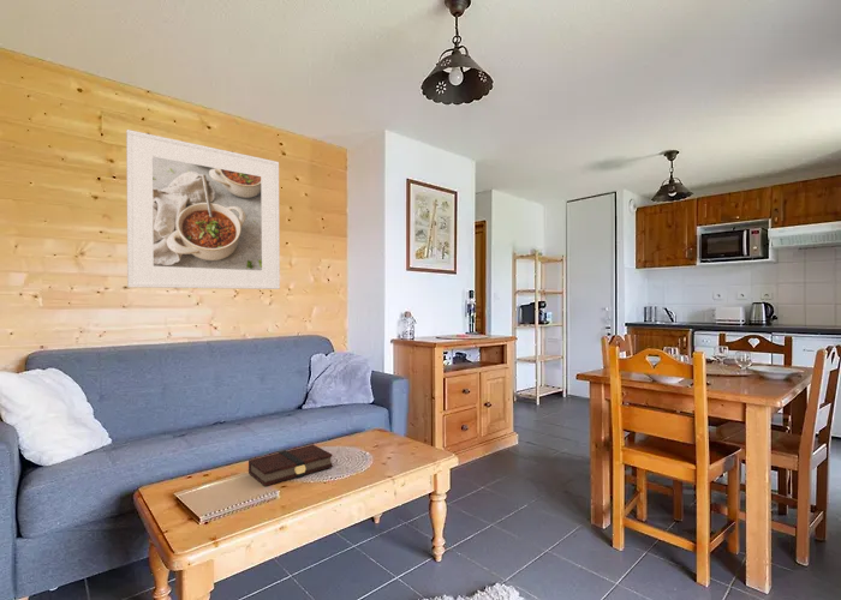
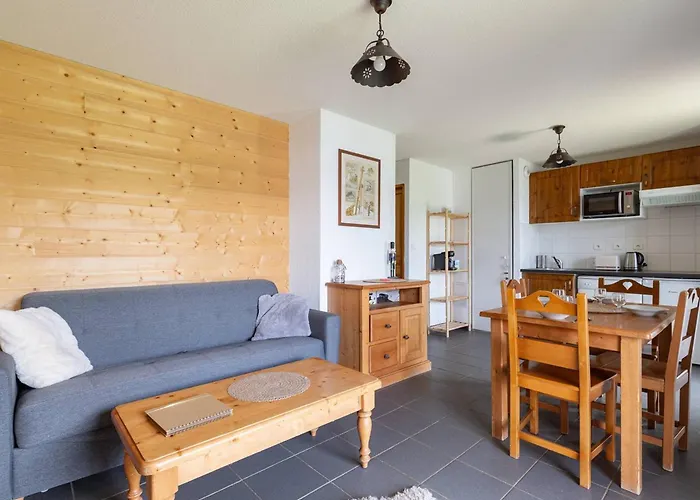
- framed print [125,128,281,290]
- book [247,444,334,487]
